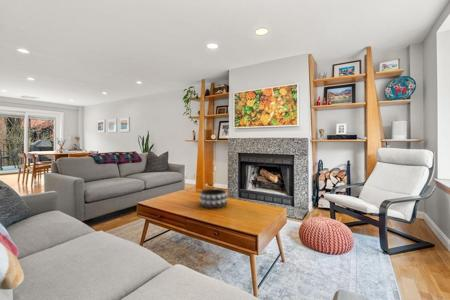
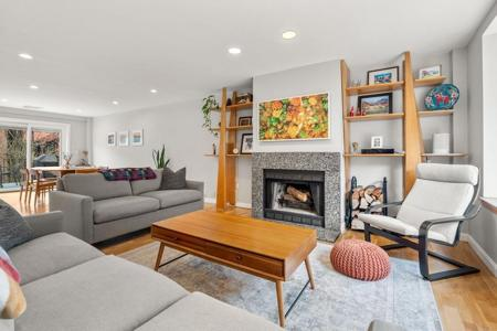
- decorative bowl [198,188,229,209]
